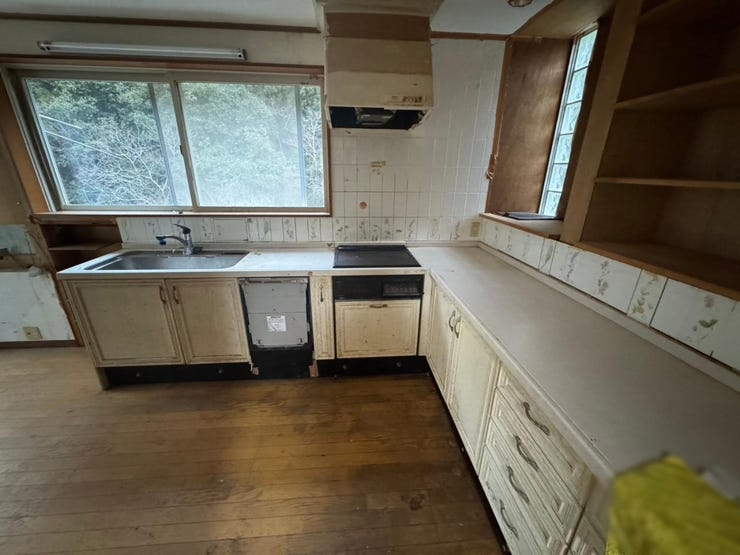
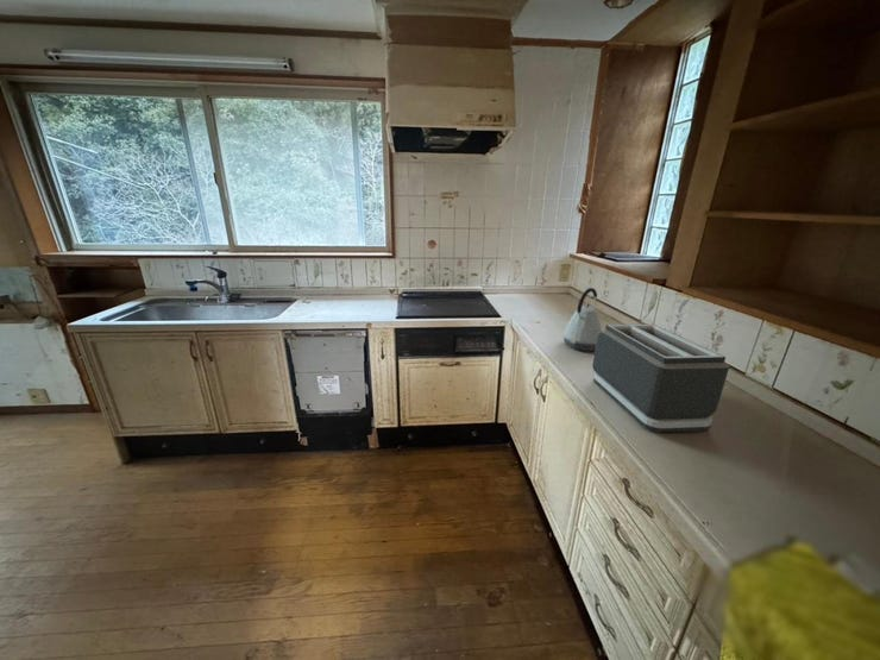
+ kettle [562,287,603,352]
+ toaster [591,323,730,433]
